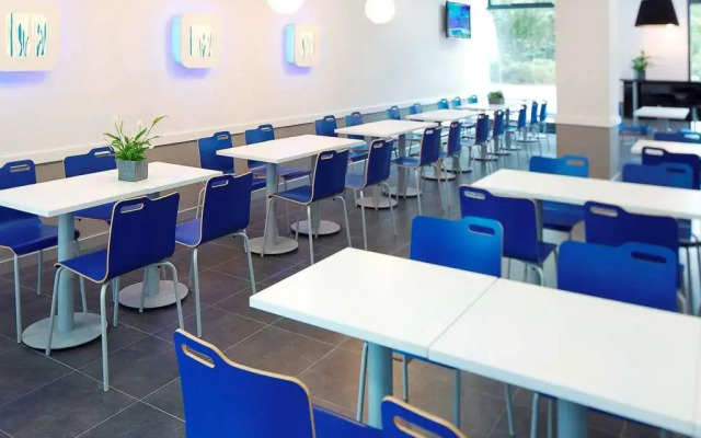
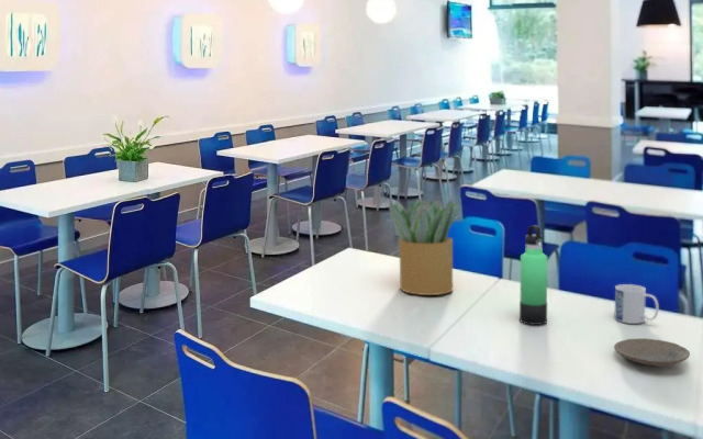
+ mug [613,283,660,325]
+ potted plant [388,198,459,296]
+ thermos bottle [518,224,548,326]
+ plate [613,338,691,368]
